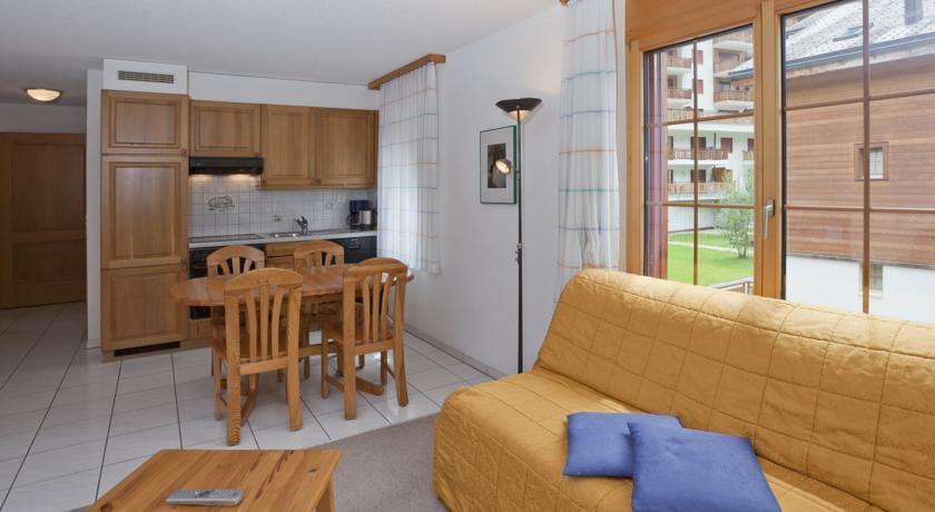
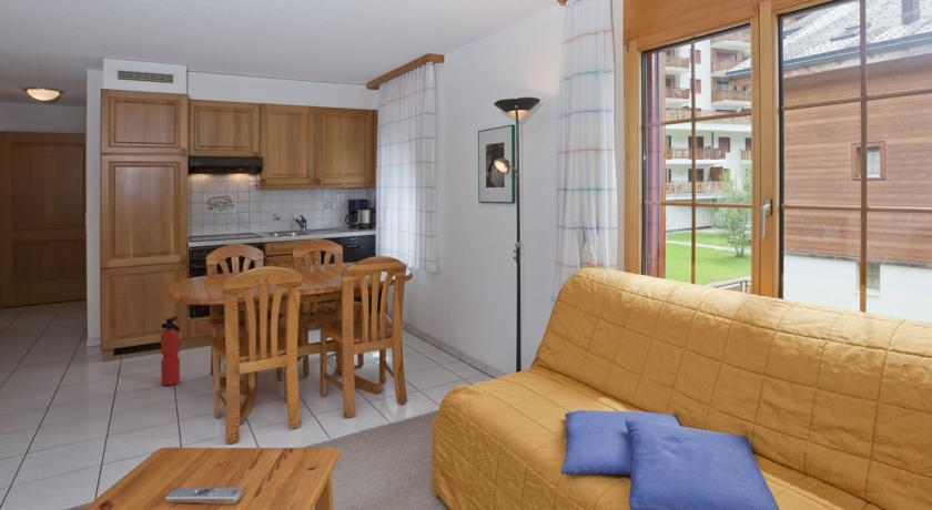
+ fire extinguisher [160,316,181,387]
